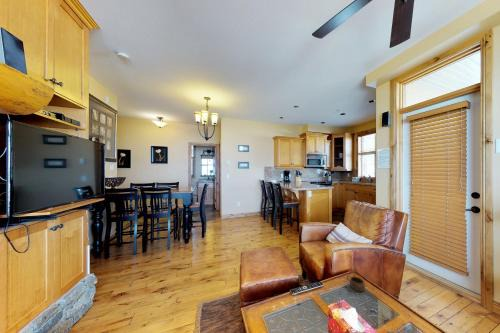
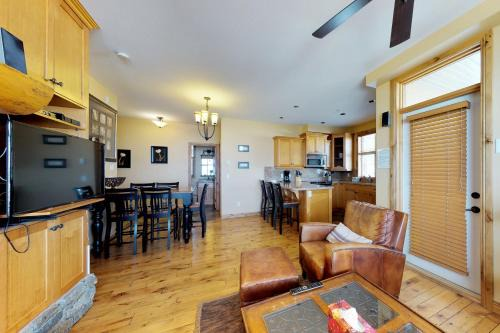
- cup [346,274,366,292]
